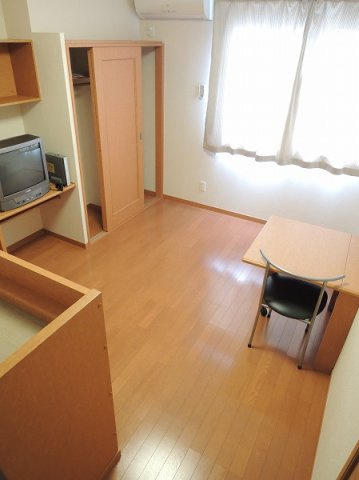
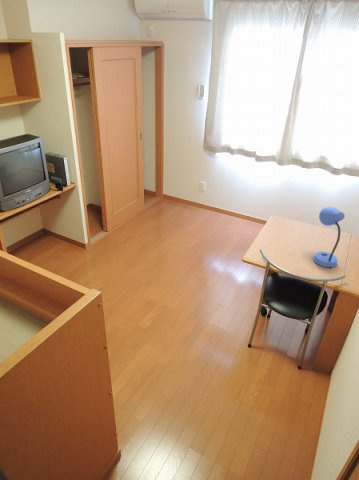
+ desk lamp [312,206,346,269]
